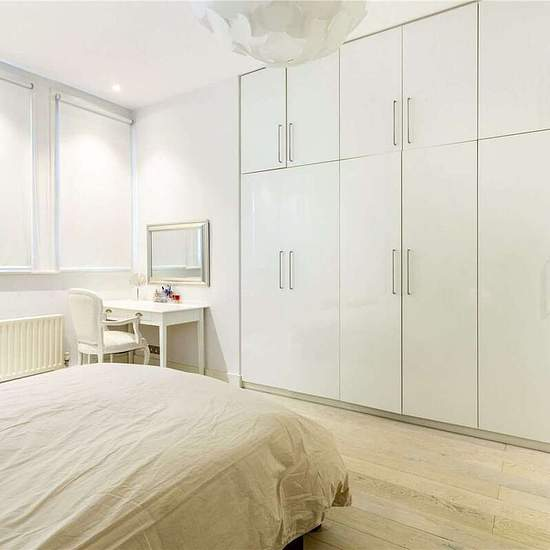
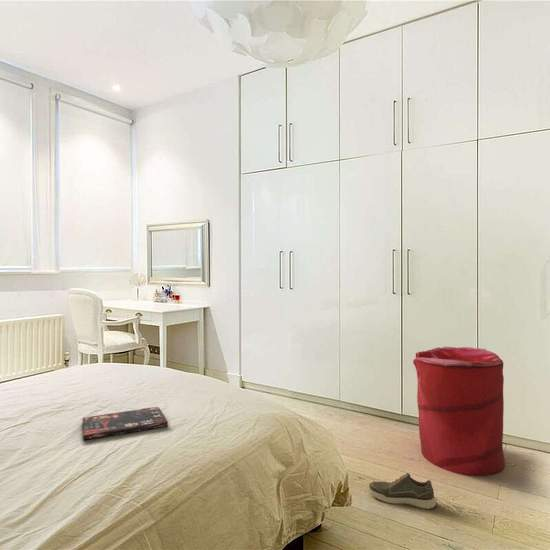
+ shoe [367,472,437,510]
+ laundry hamper [412,346,506,477]
+ book [81,406,169,441]
